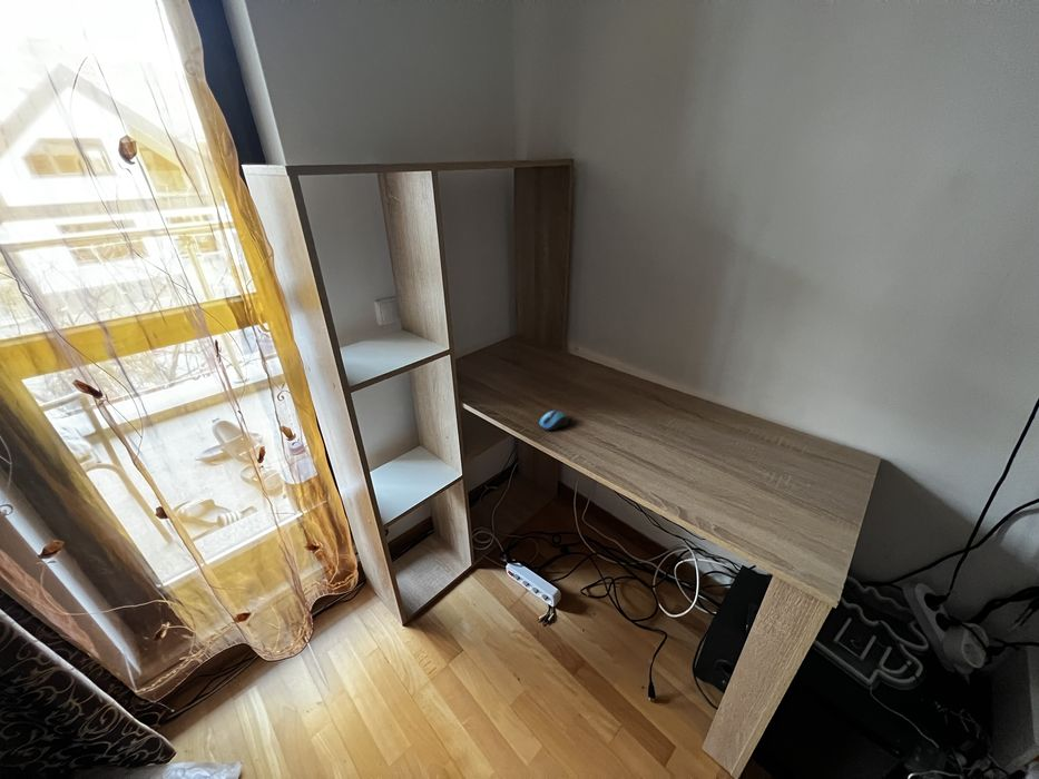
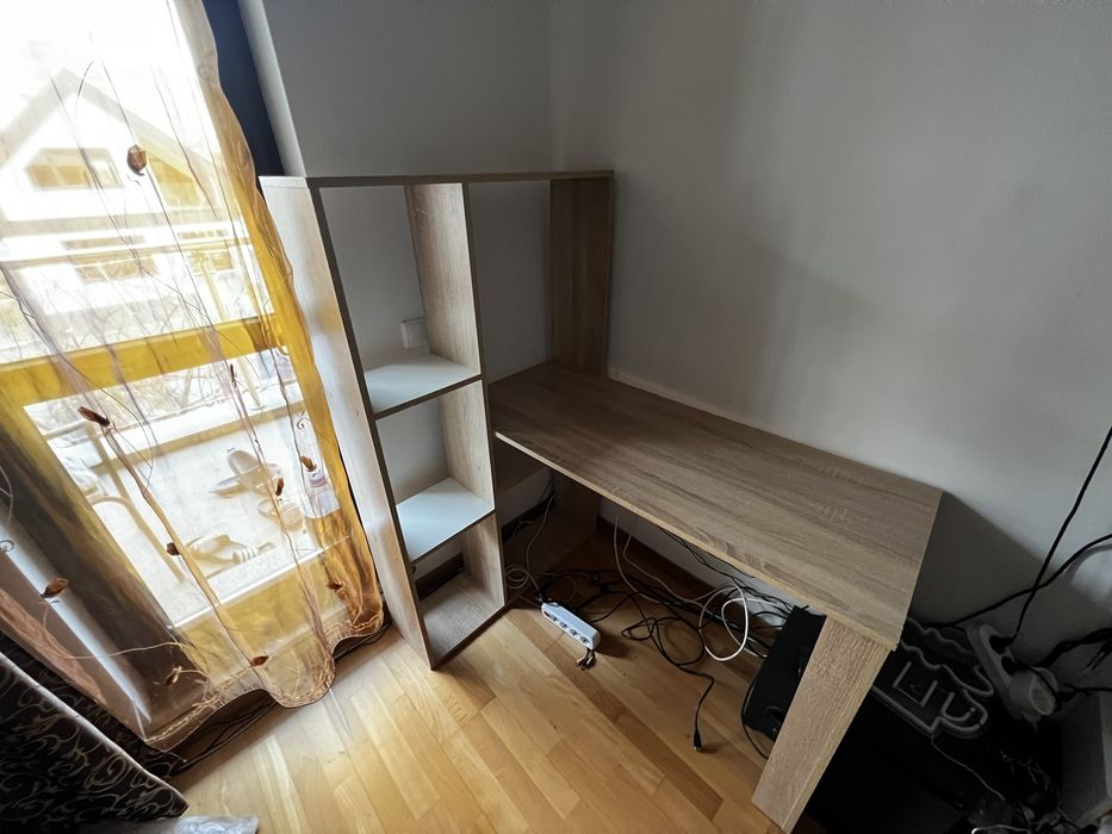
- computer mouse [538,410,569,432]
